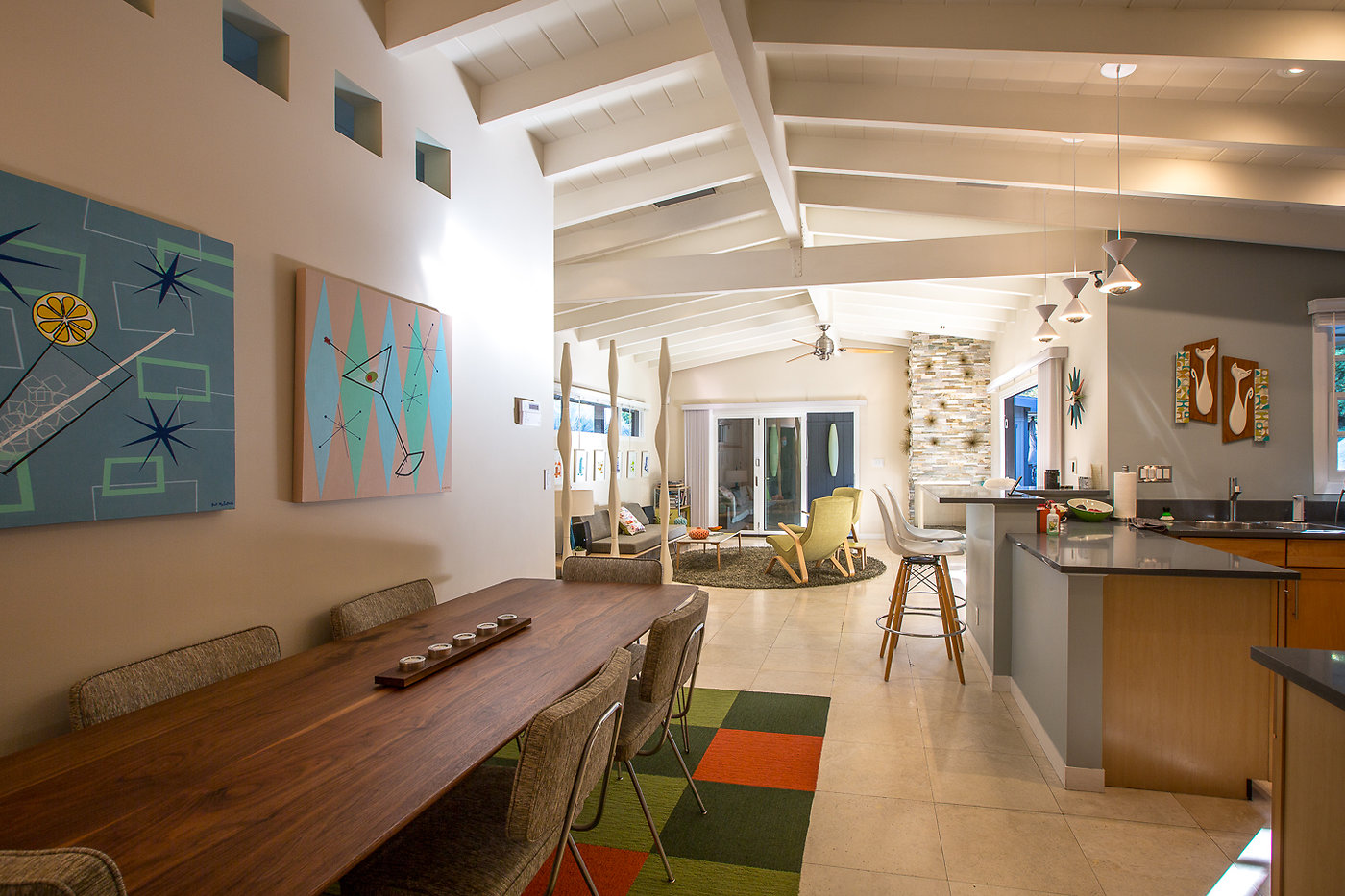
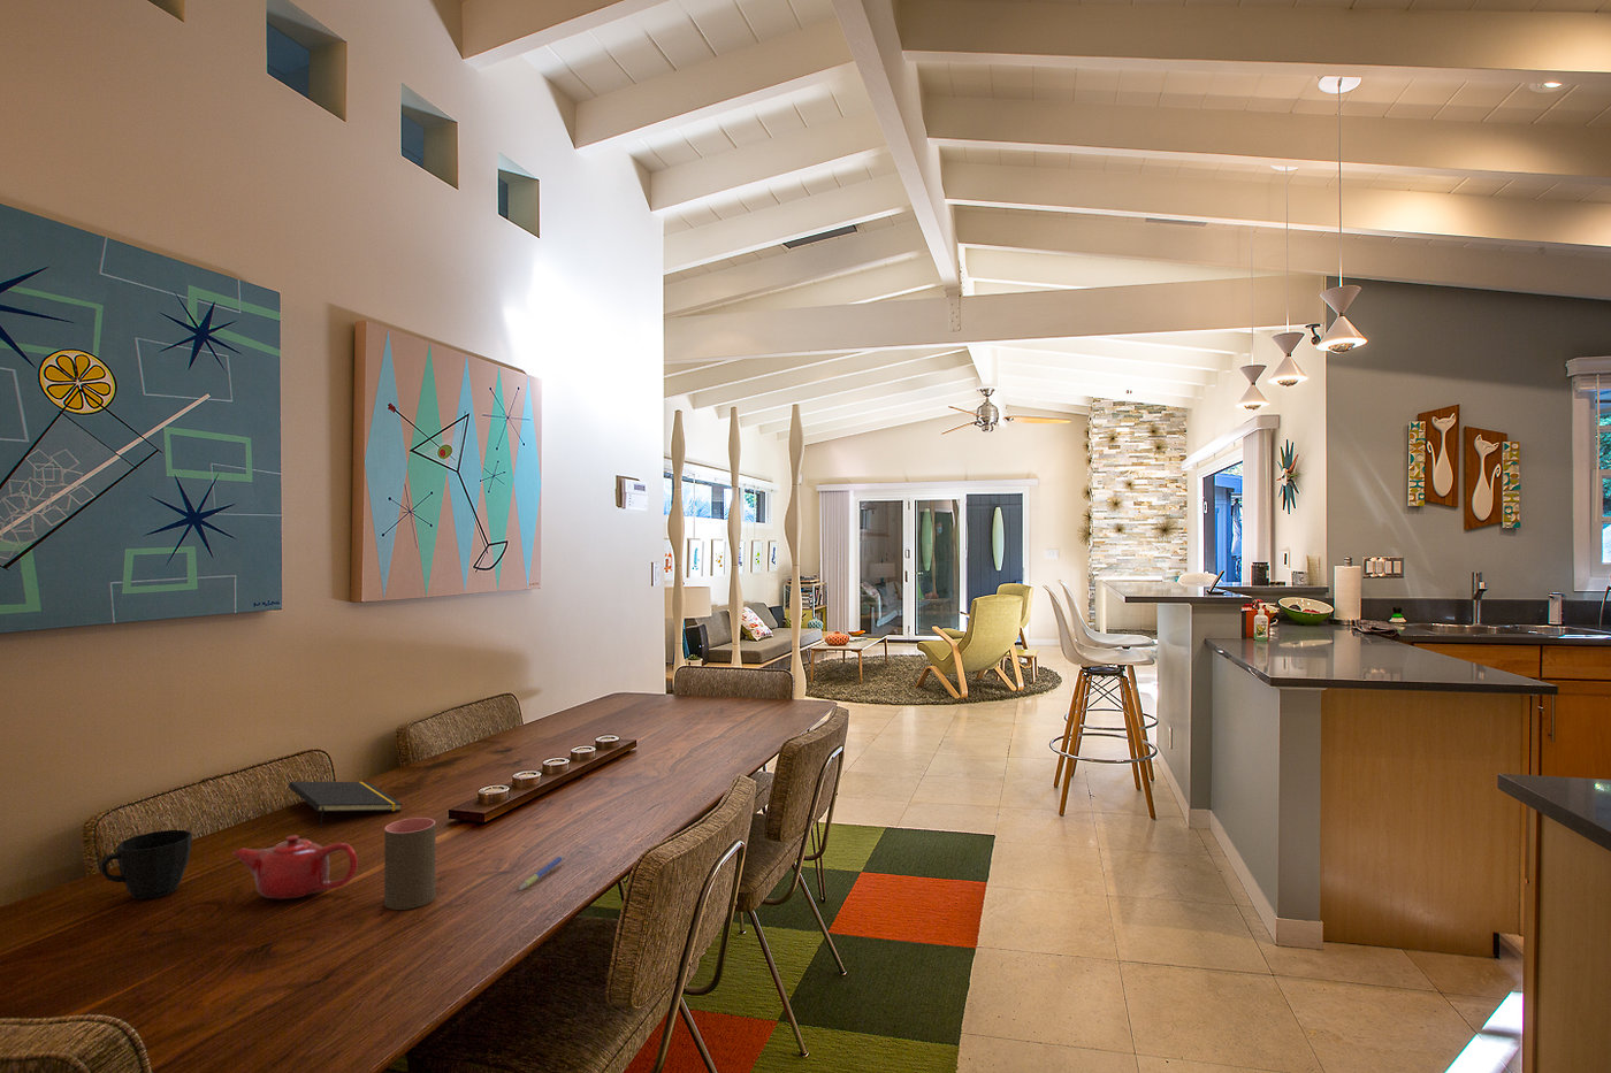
+ cup [99,829,193,901]
+ pen [516,855,565,891]
+ teapot [231,833,359,901]
+ cup [383,817,436,911]
+ notepad [287,781,404,829]
